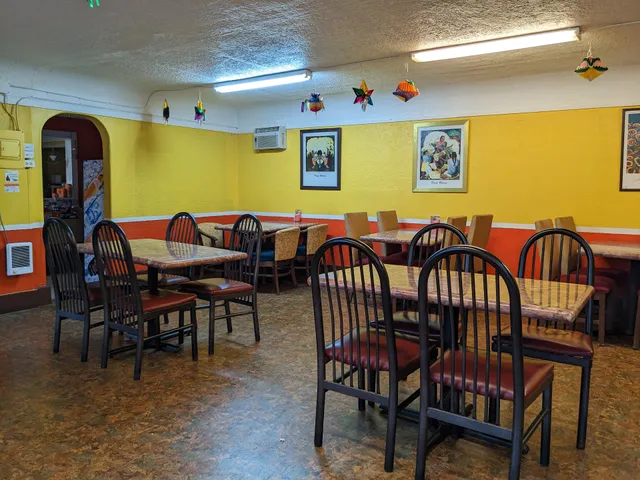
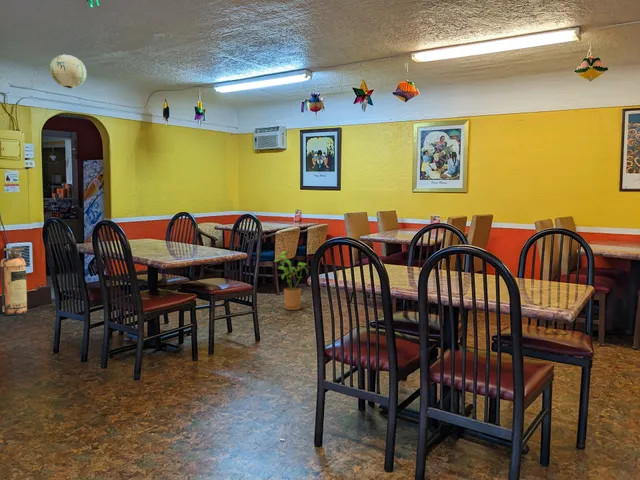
+ house plant [274,251,309,311]
+ fire extinguisher [0,247,28,316]
+ paper lantern [48,54,87,89]
